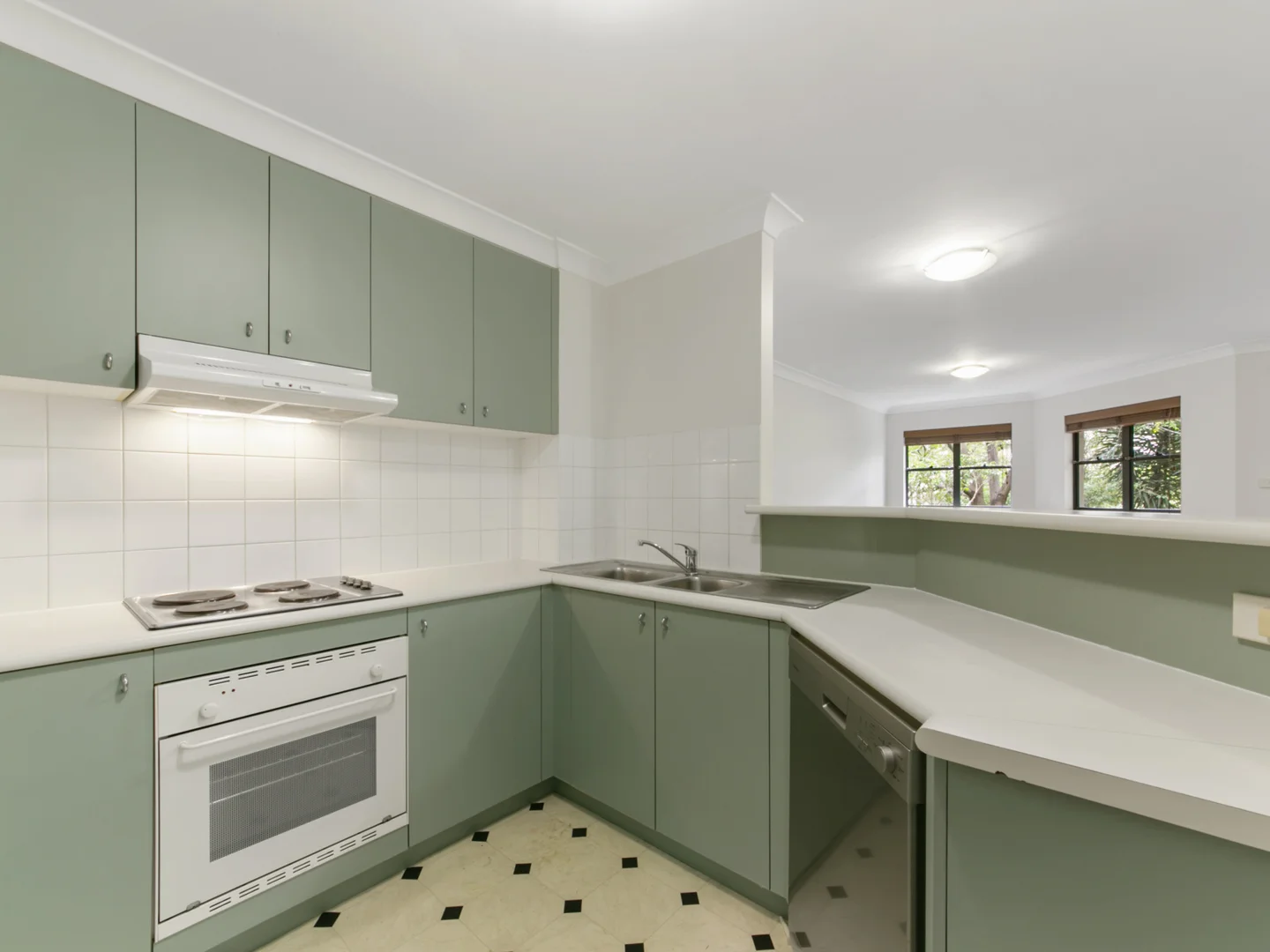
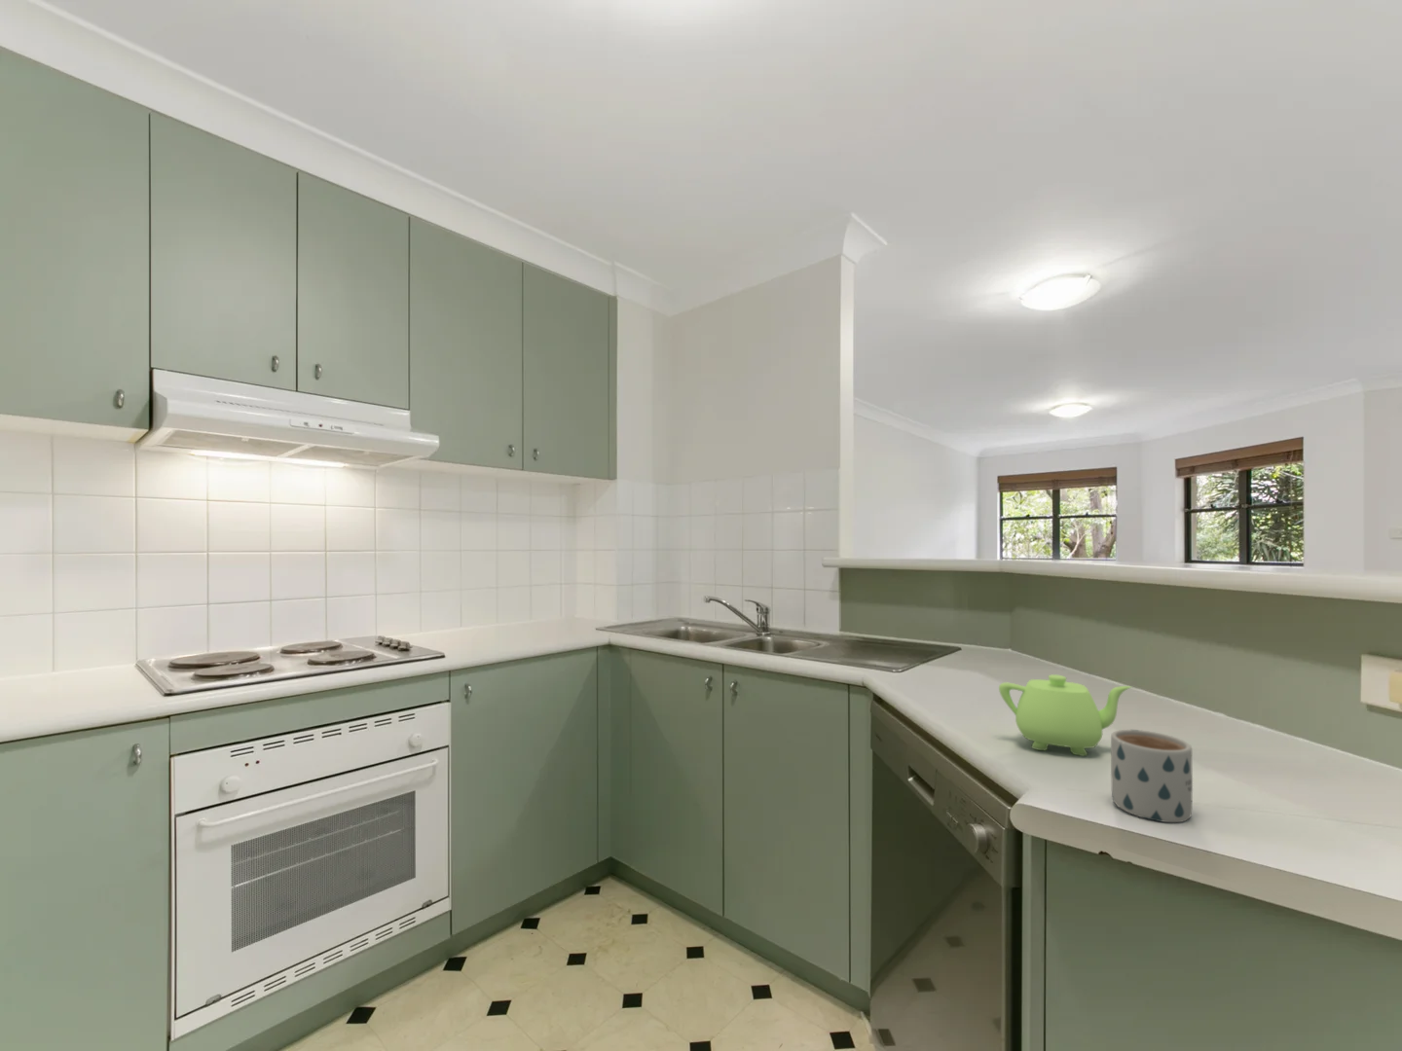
+ teapot [998,673,1133,757]
+ mug [1109,729,1193,824]
